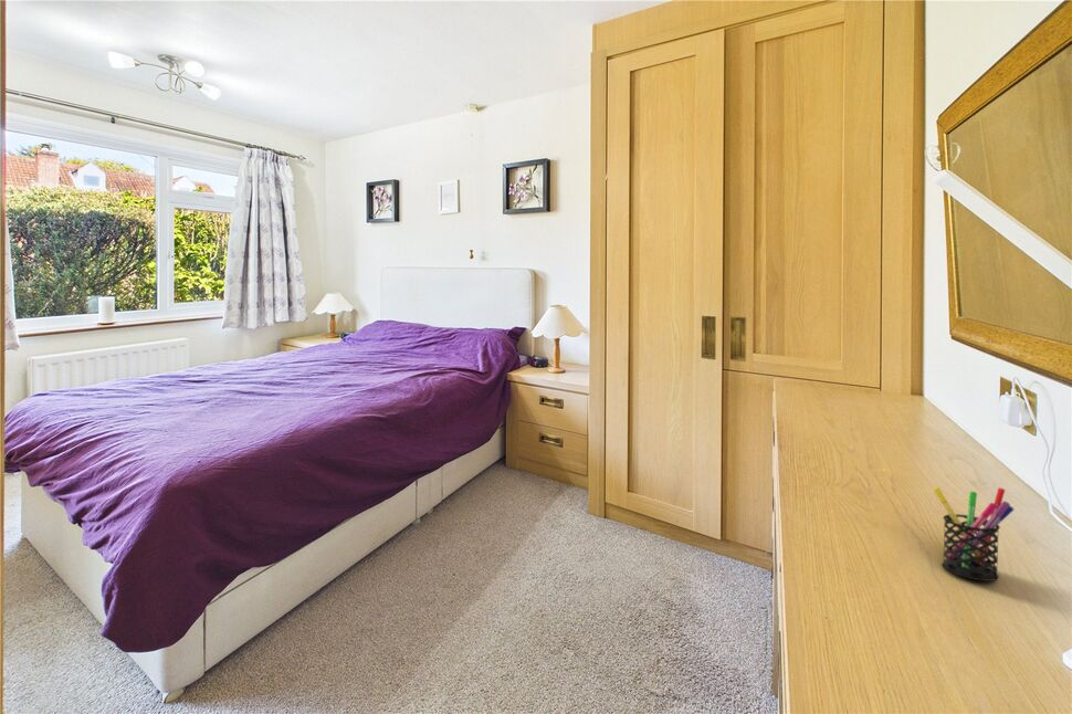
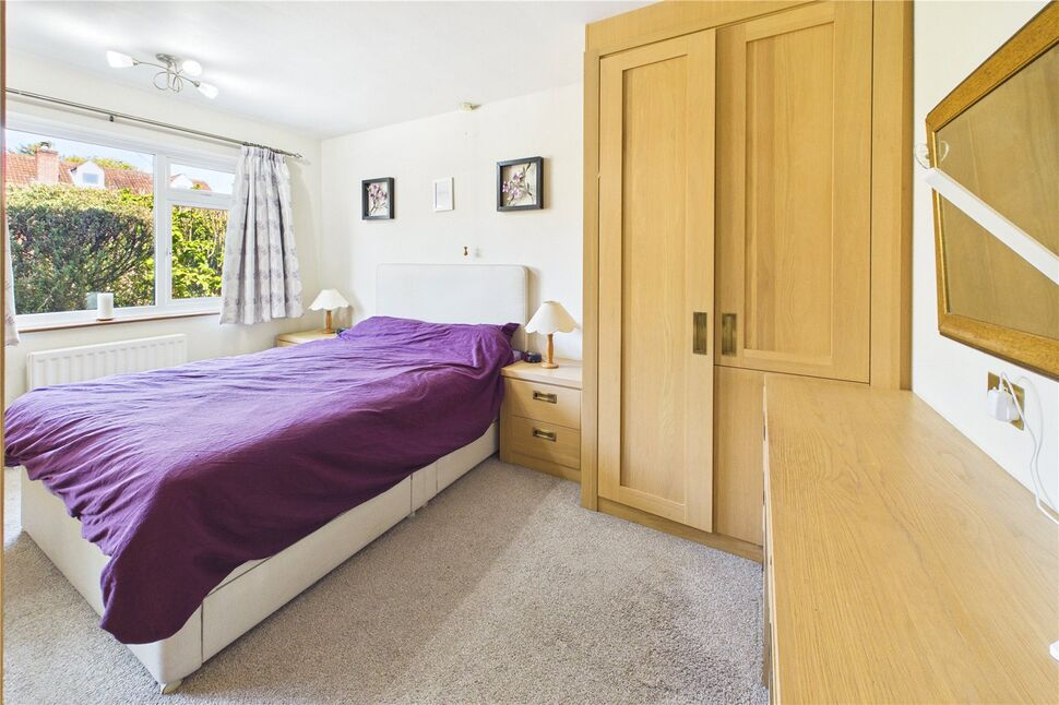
- pen holder [932,486,1015,582]
